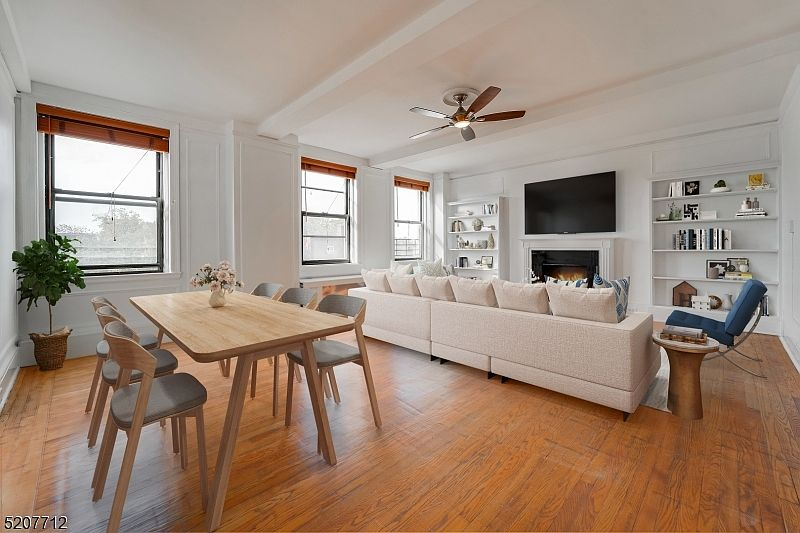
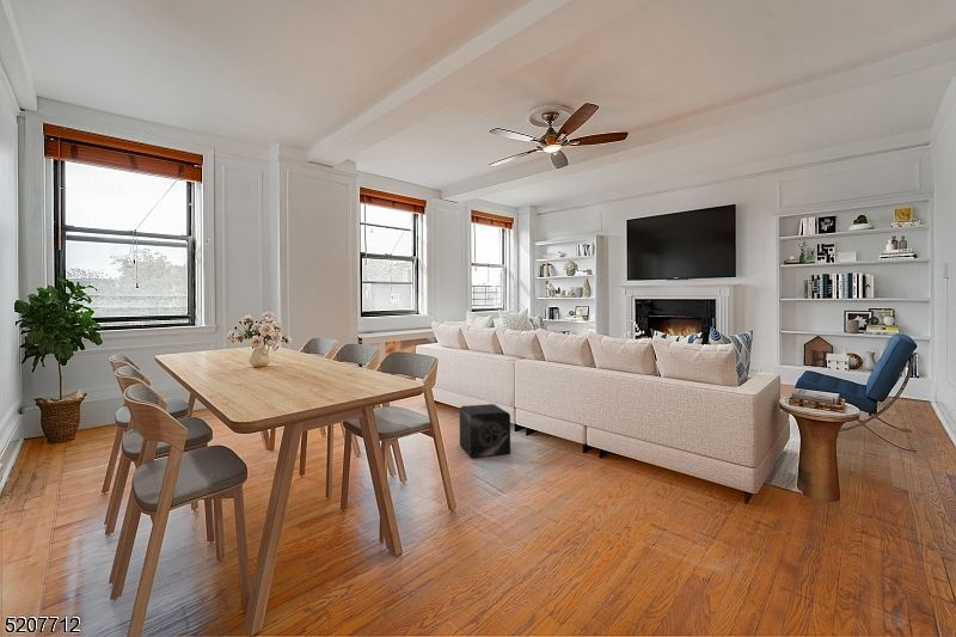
+ speaker [459,403,511,459]
